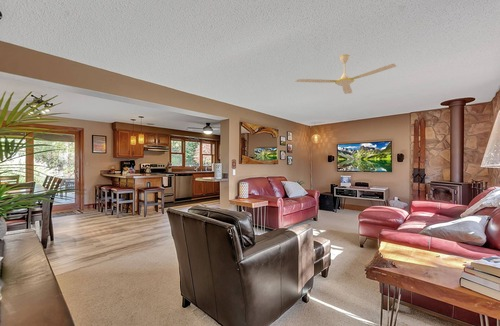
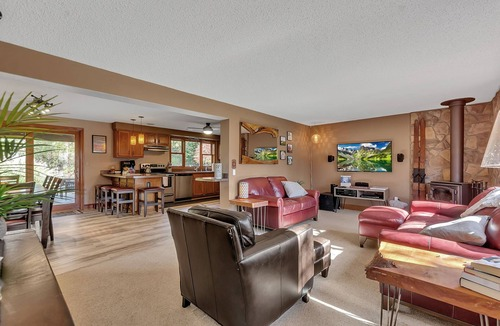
- ceiling fan [294,53,397,95]
